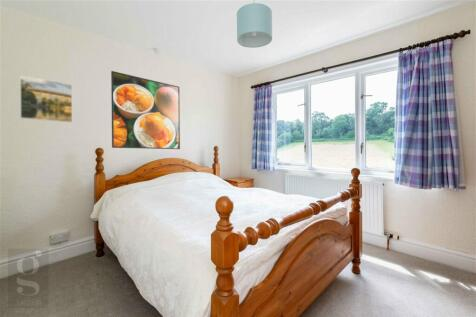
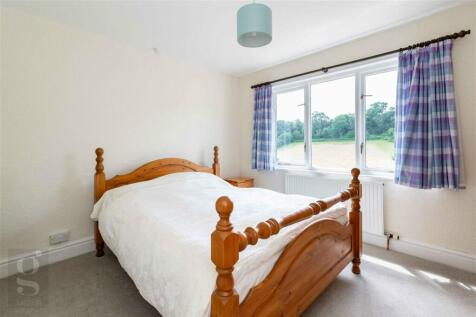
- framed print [110,70,181,150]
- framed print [19,74,73,124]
